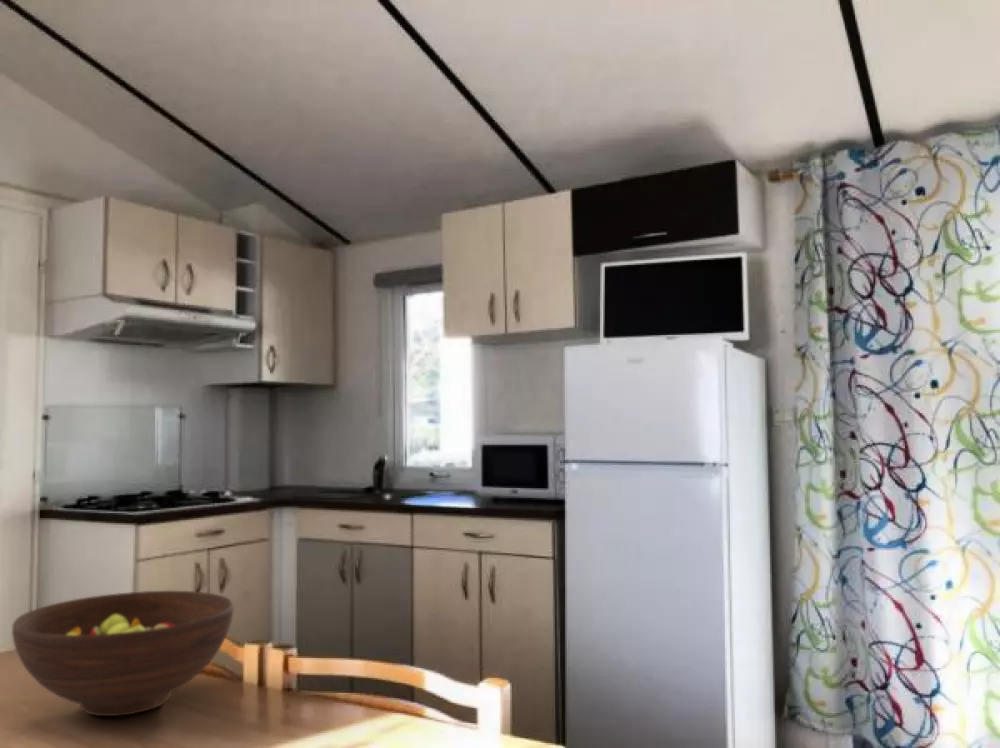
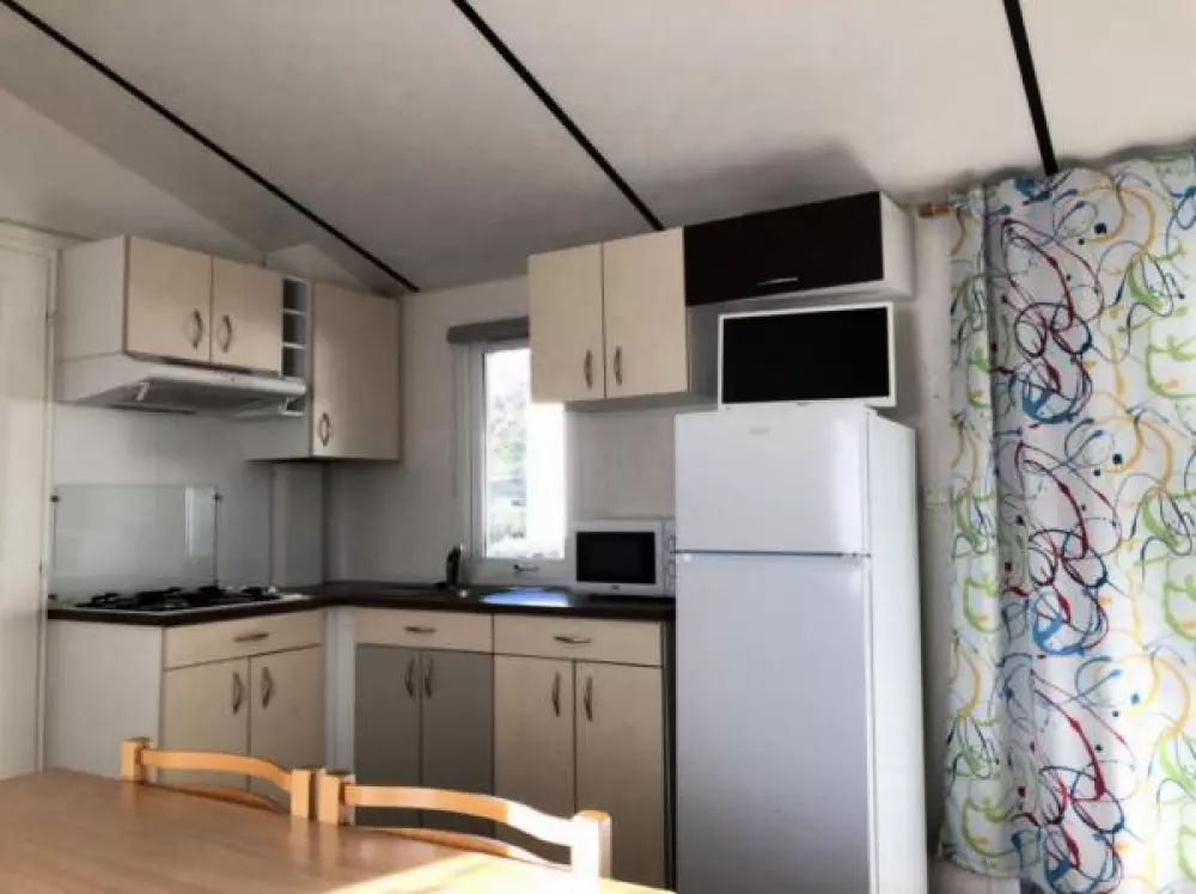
- fruit bowl [11,590,234,717]
